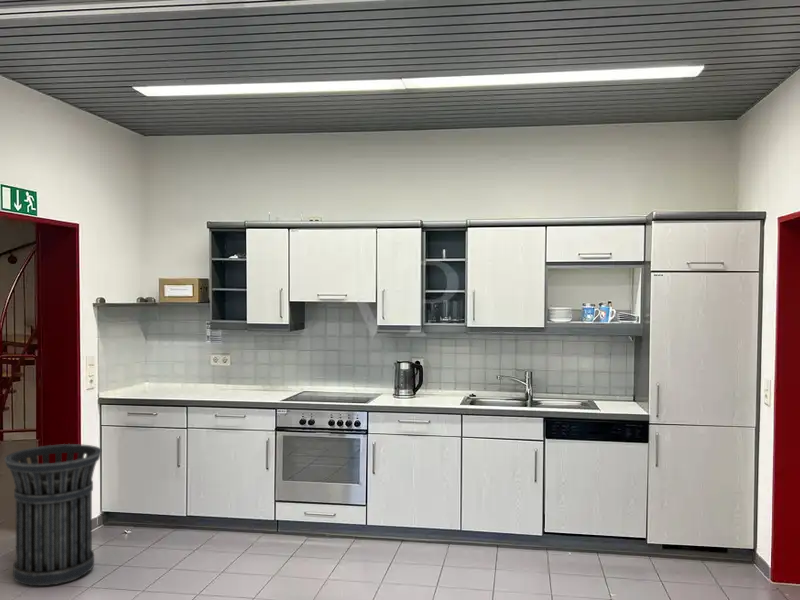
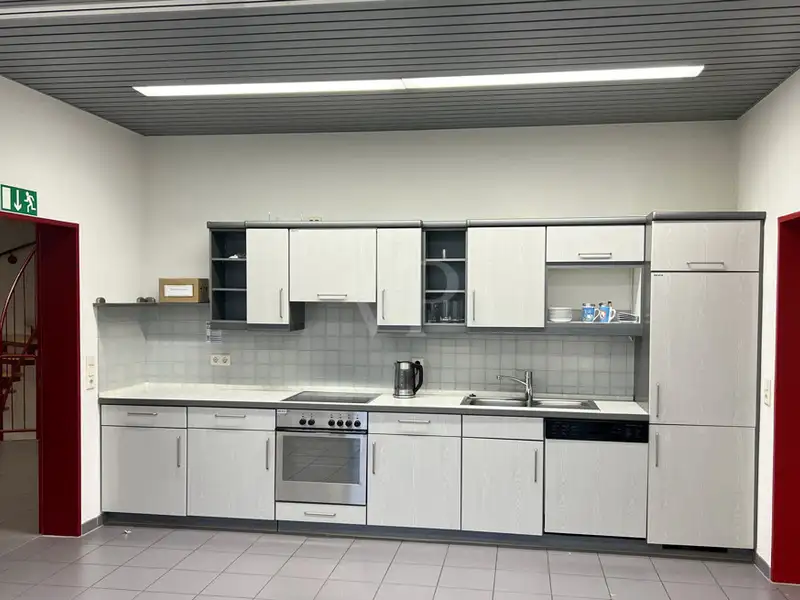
- trash can [3,443,103,587]
